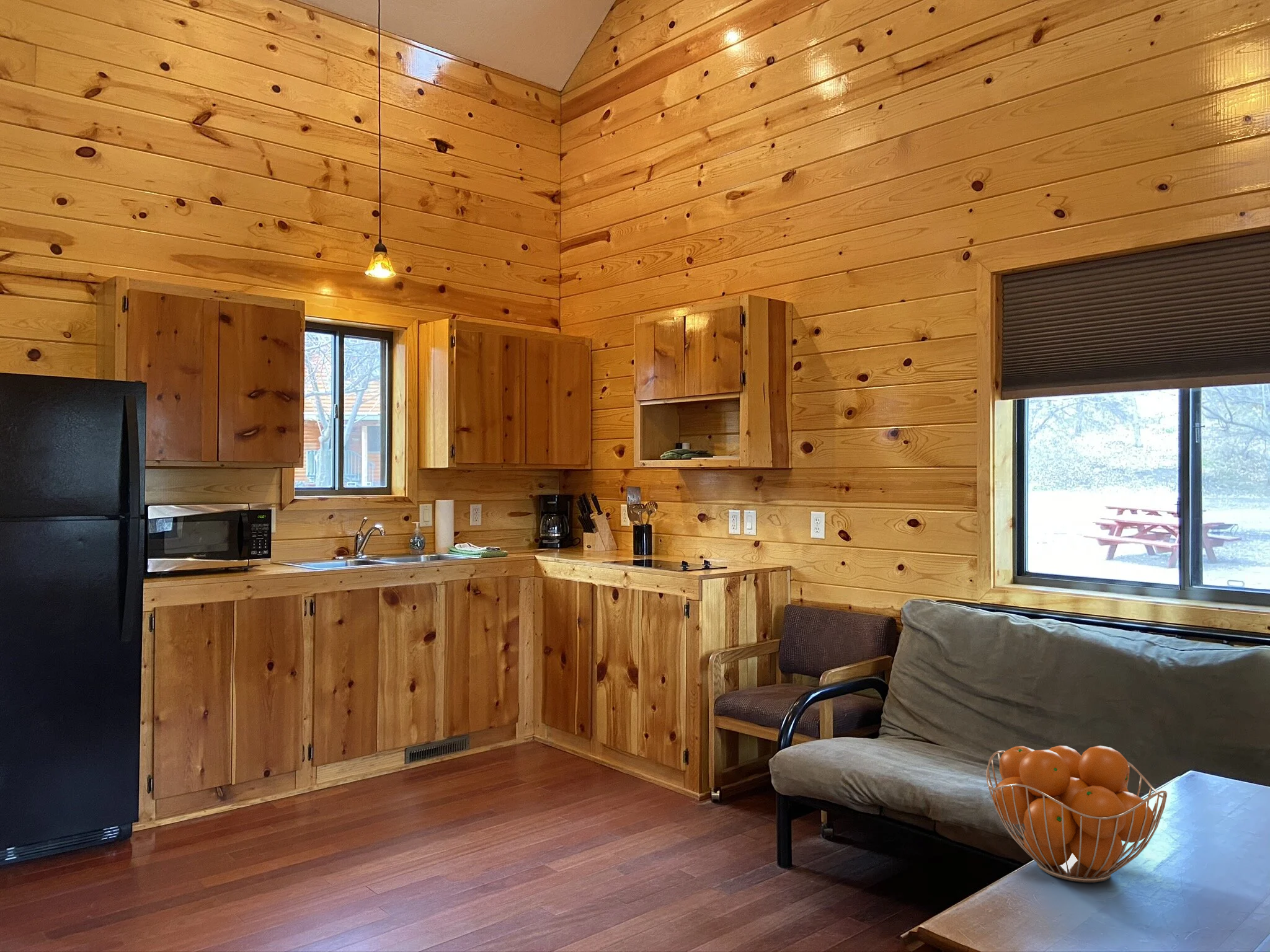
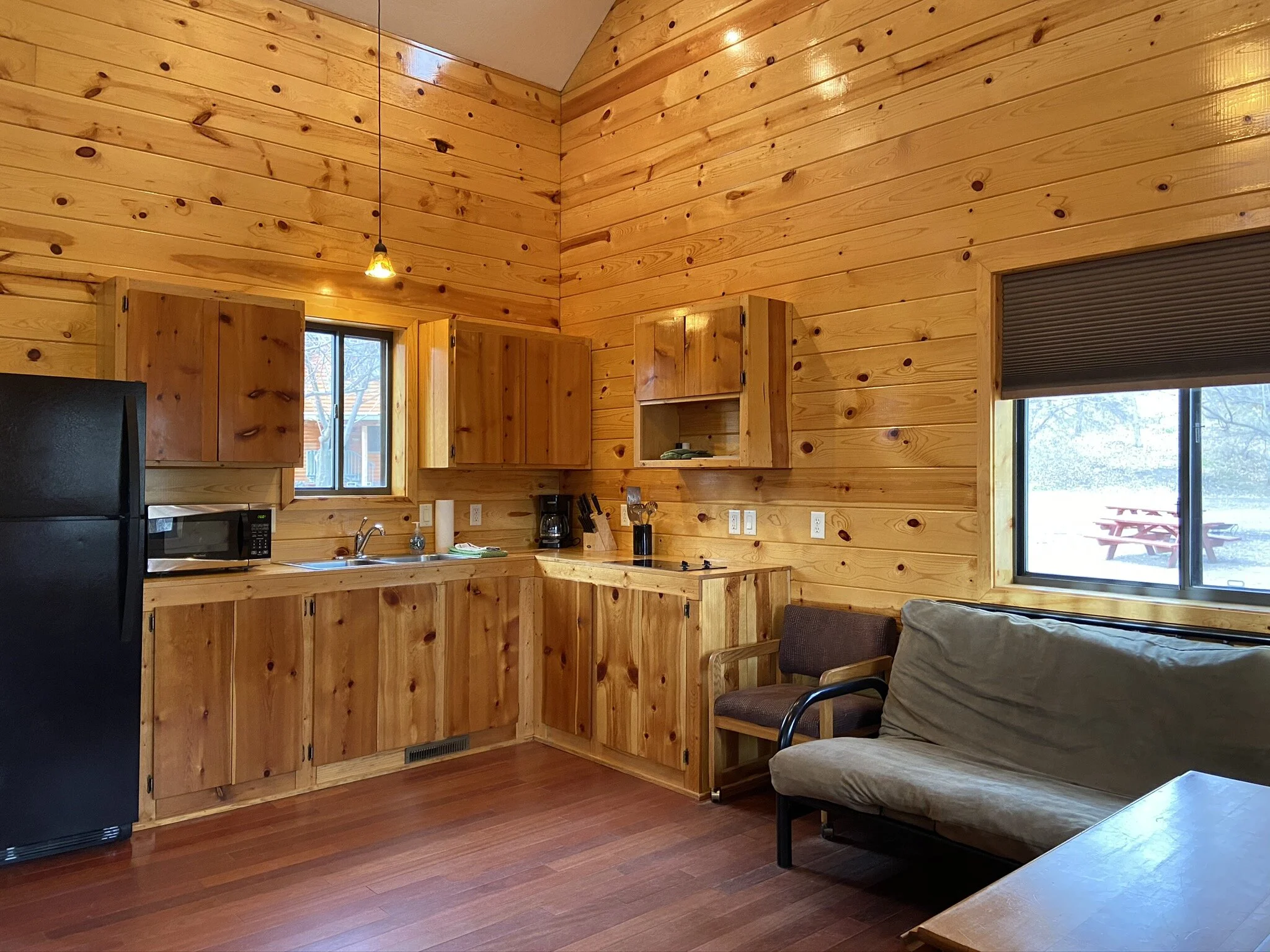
- fruit basket [985,745,1168,883]
